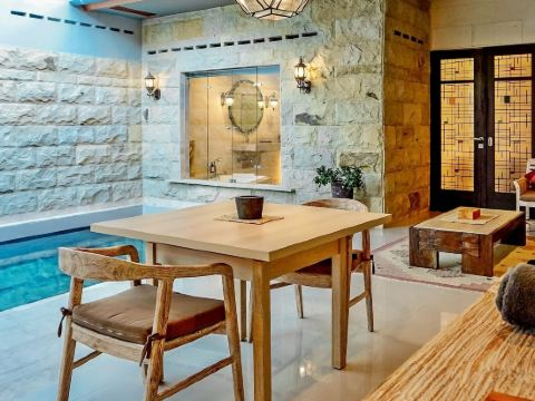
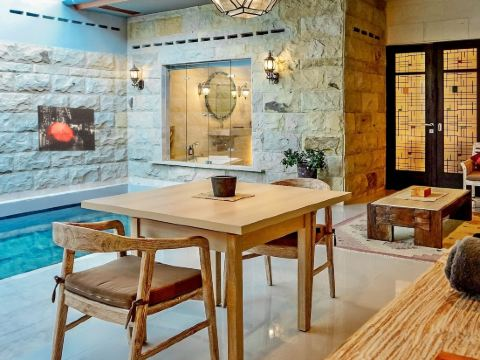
+ wall art [37,105,96,153]
